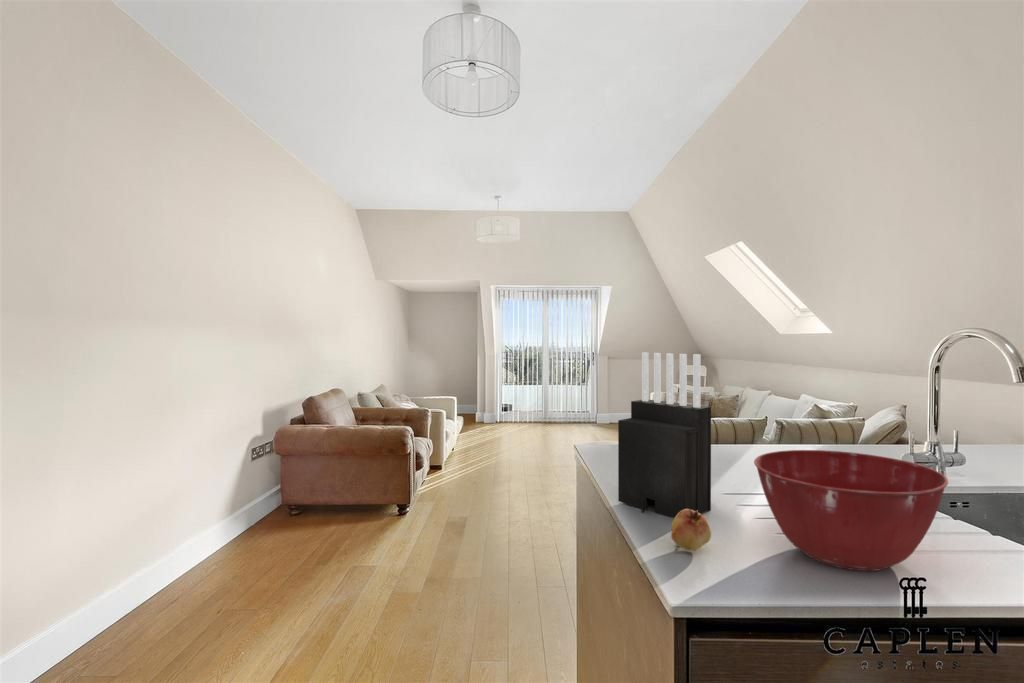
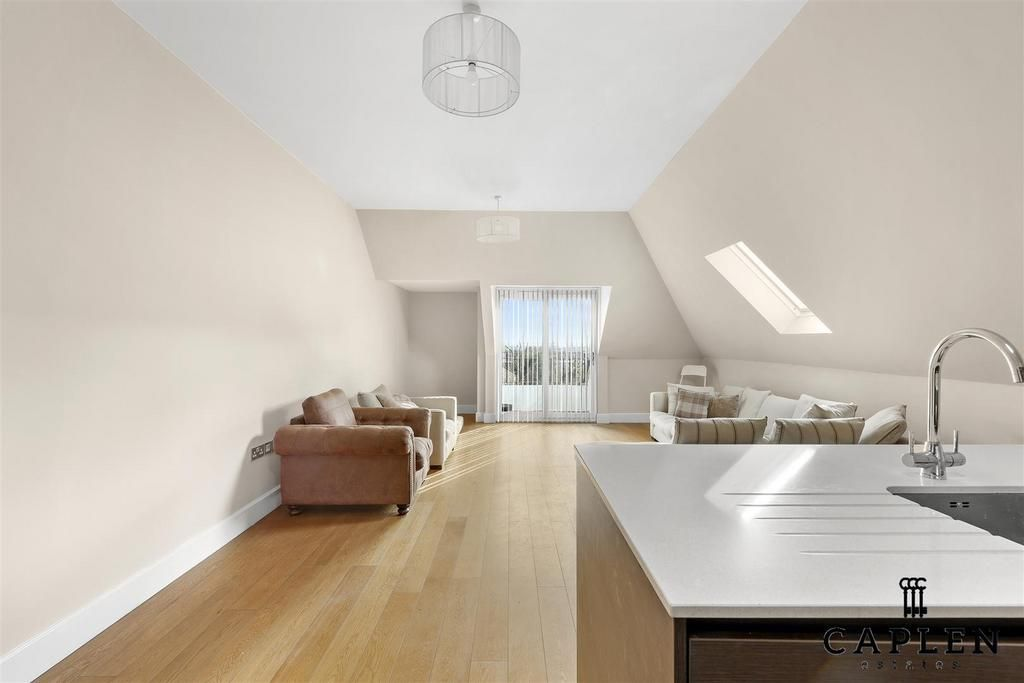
- fruit [670,509,712,552]
- knife block [617,351,712,519]
- mixing bowl [753,449,949,572]
